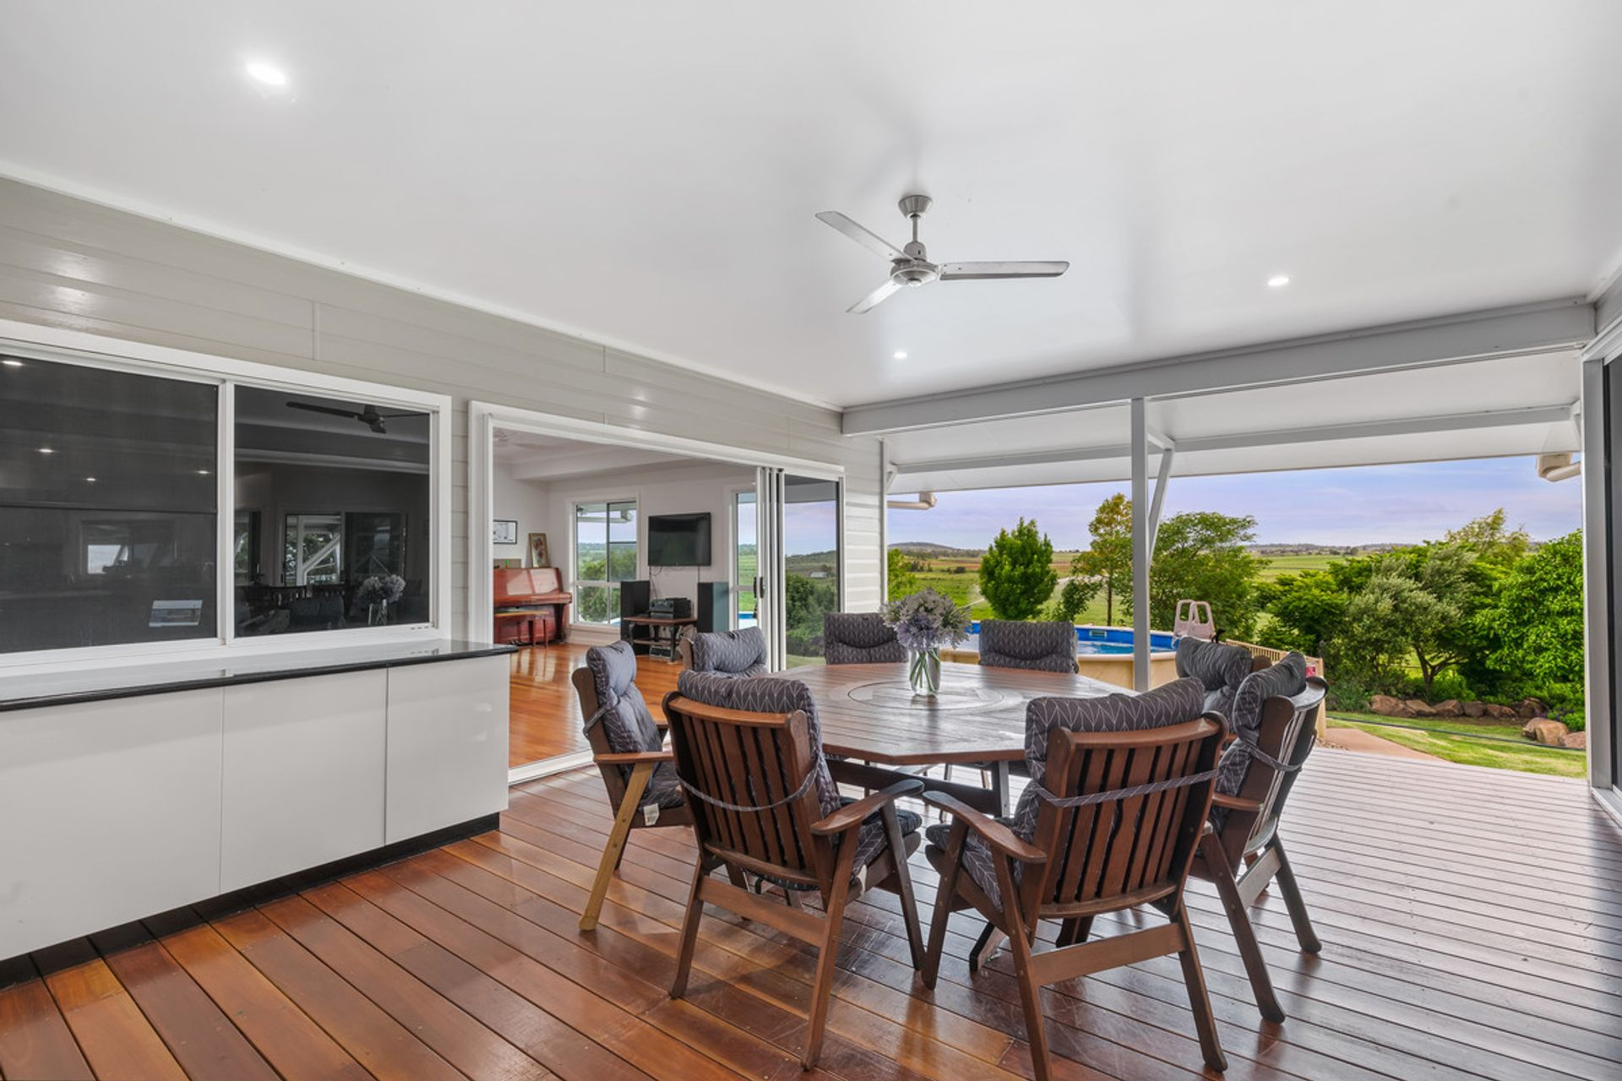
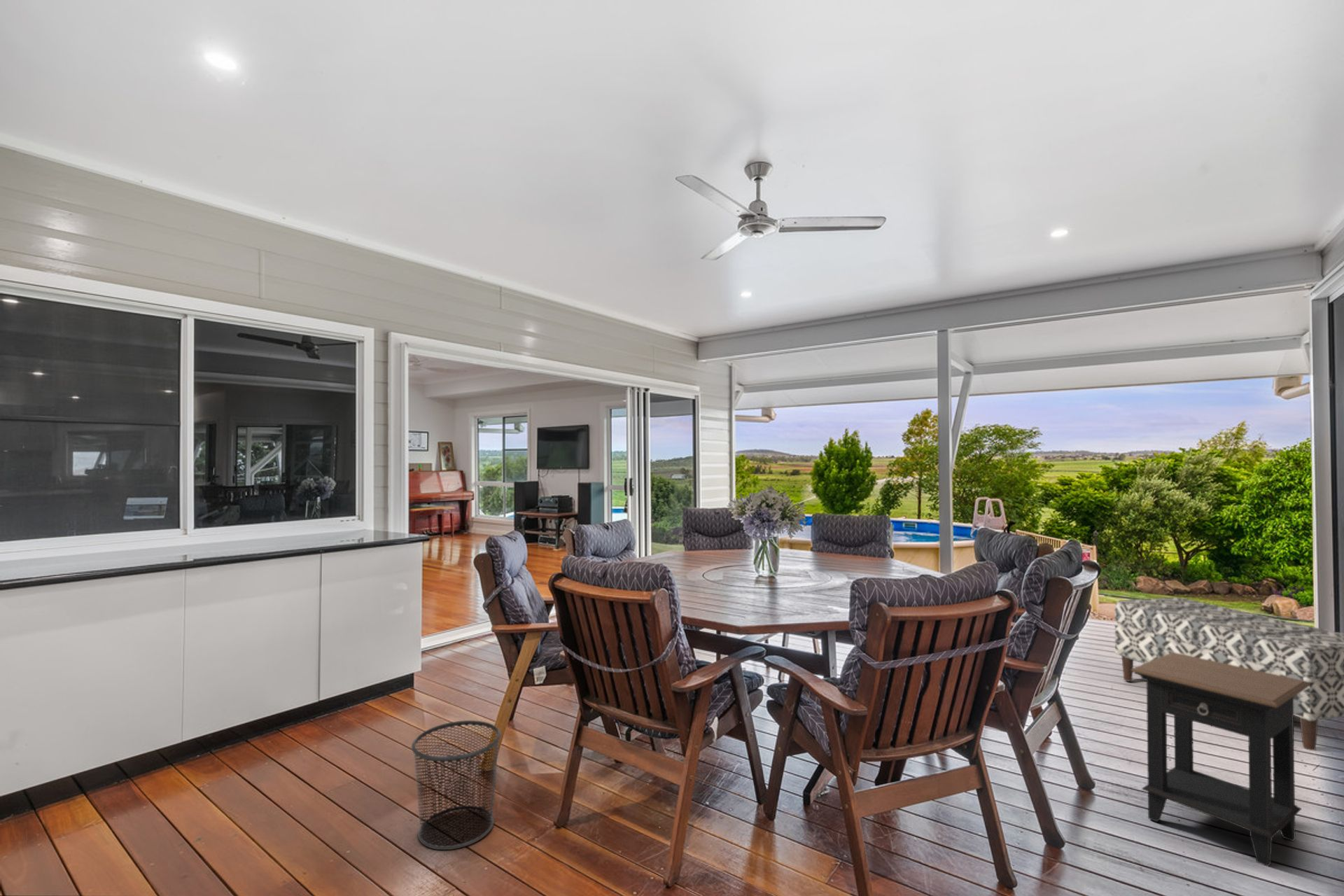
+ waste bin [411,720,502,851]
+ bench [1114,596,1344,751]
+ side table [1131,652,1310,867]
